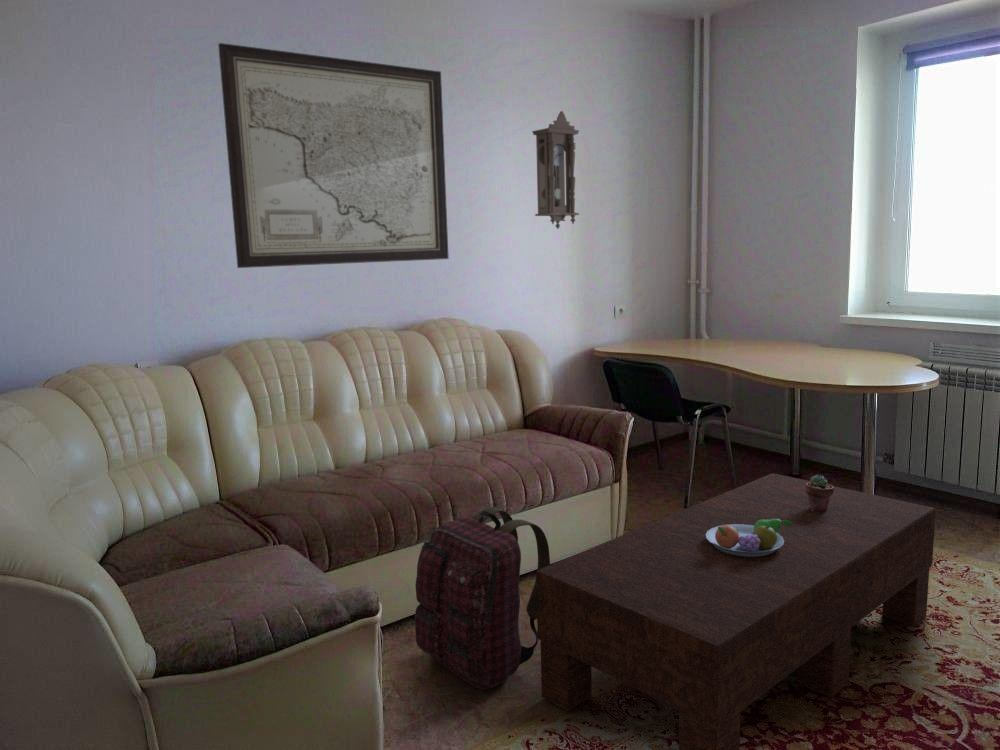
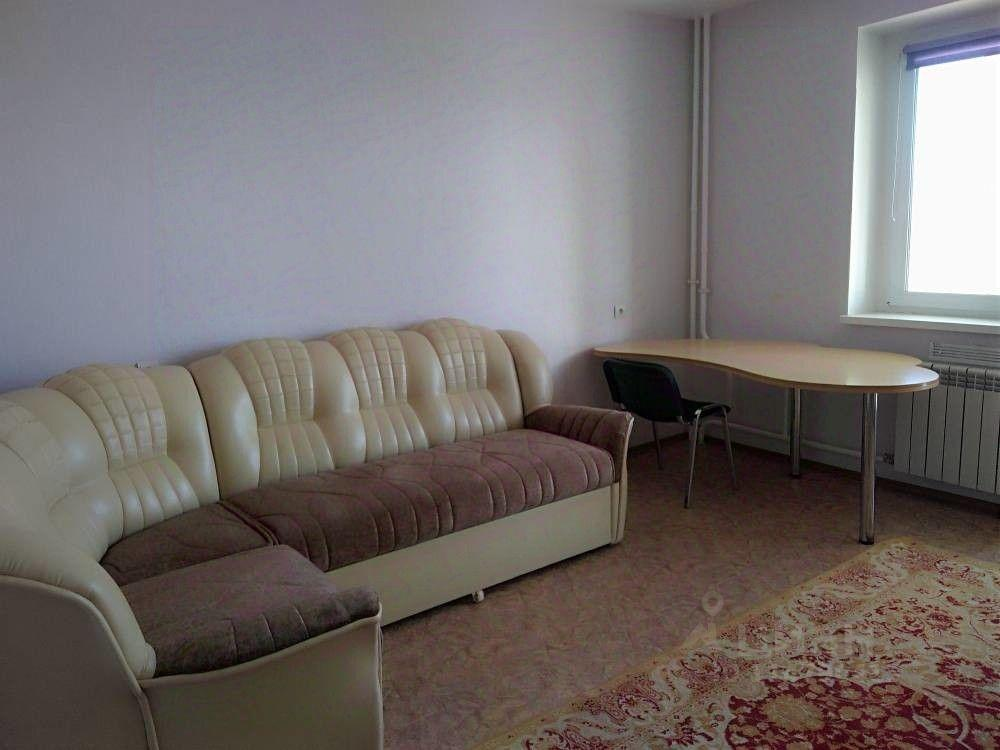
- fruit bowl [706,519,791,557]
- wall art [217,42,450,269]
- coffee table [535,472,937,750]
- pendulum clock [531,110,580,230]
- backpack [414,506,551,690]
- potted succulent [805,474,834,512]
